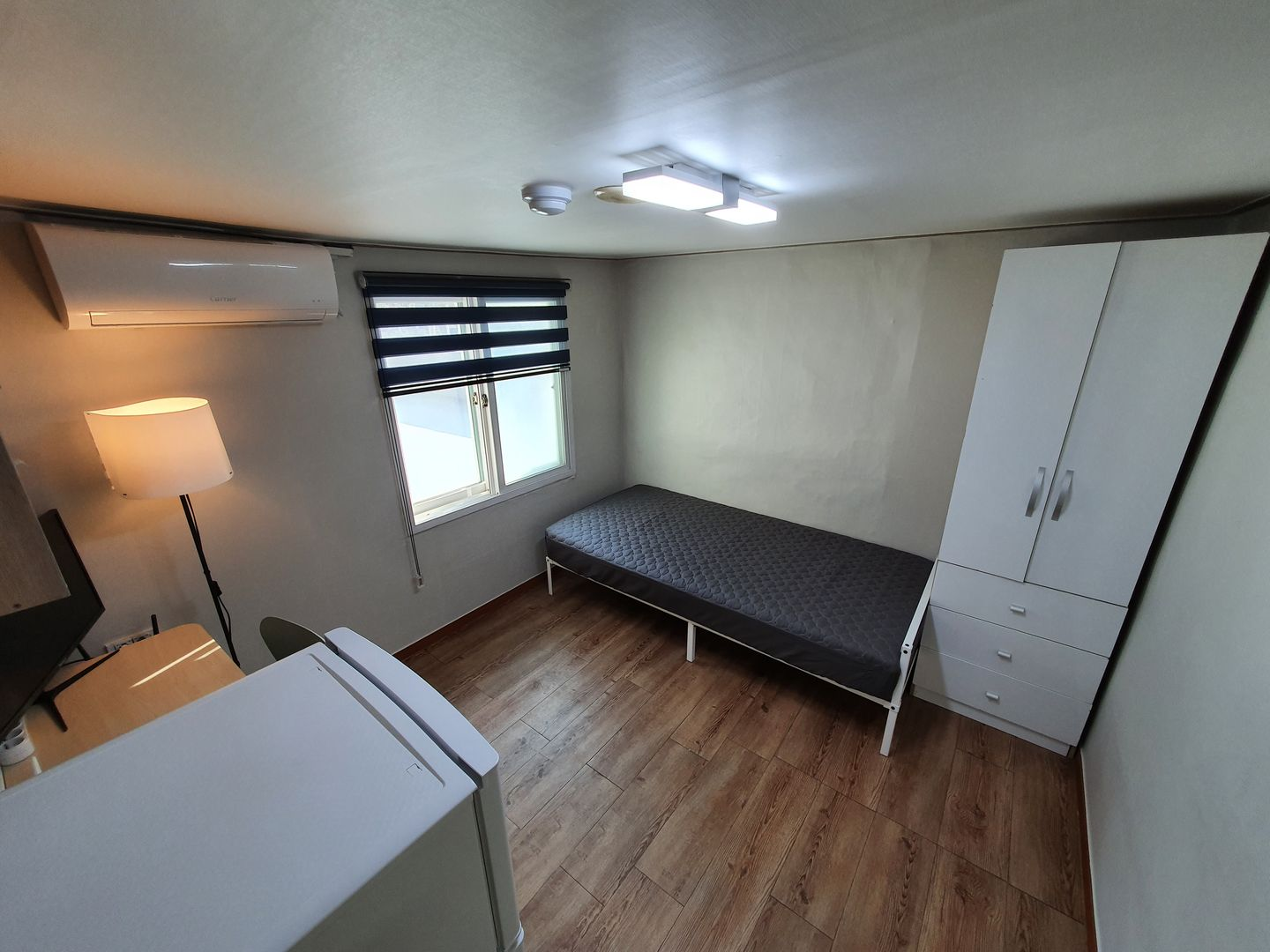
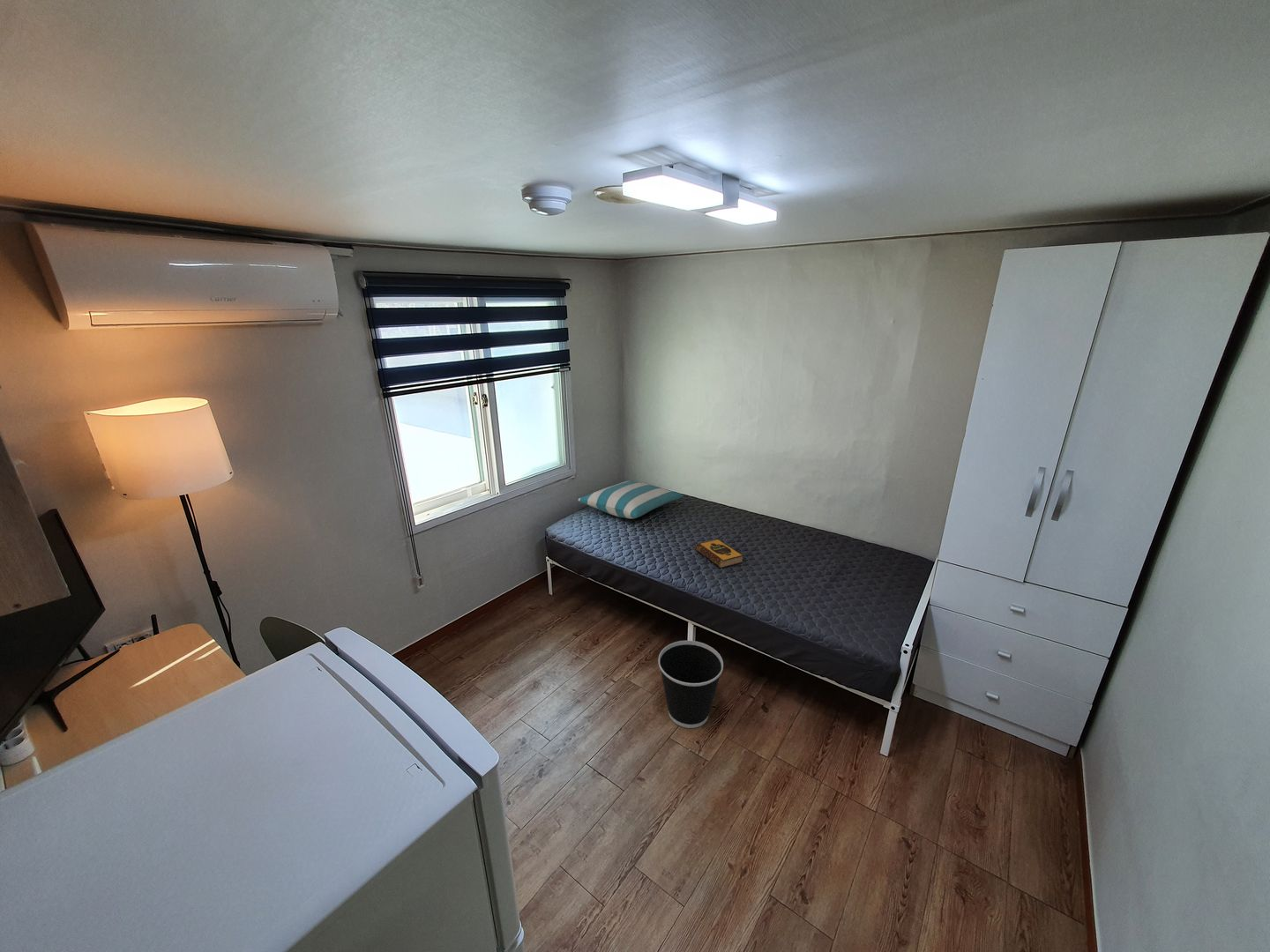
+ hardback book [694,539,744,569]
+ pillow [577,480,684,519]
+ wastebasket [657,640,724,729]
